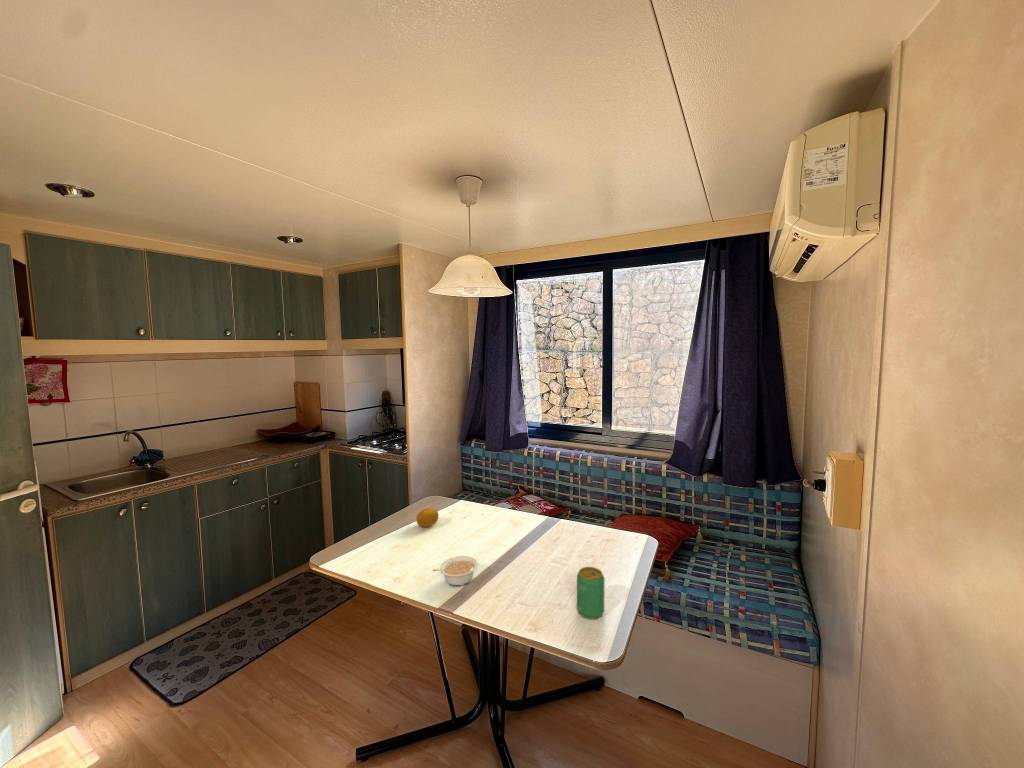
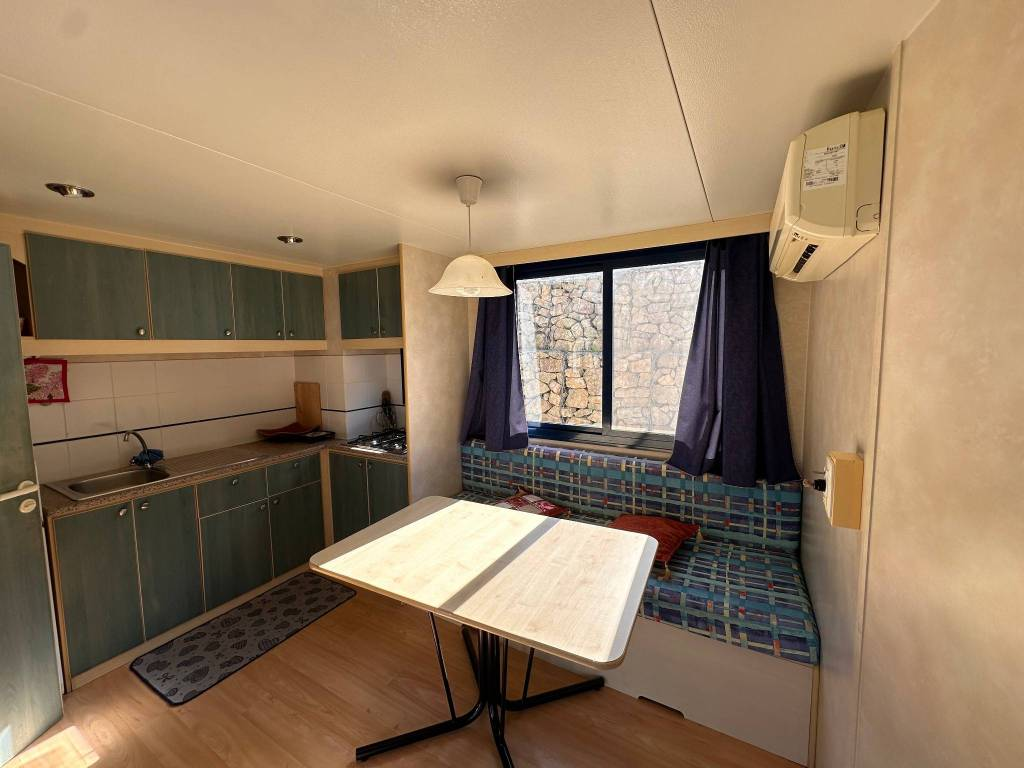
- legume [432,555,479,587]
- beverage can [576,566,606,620]
- fruit [415,507,439,528]
